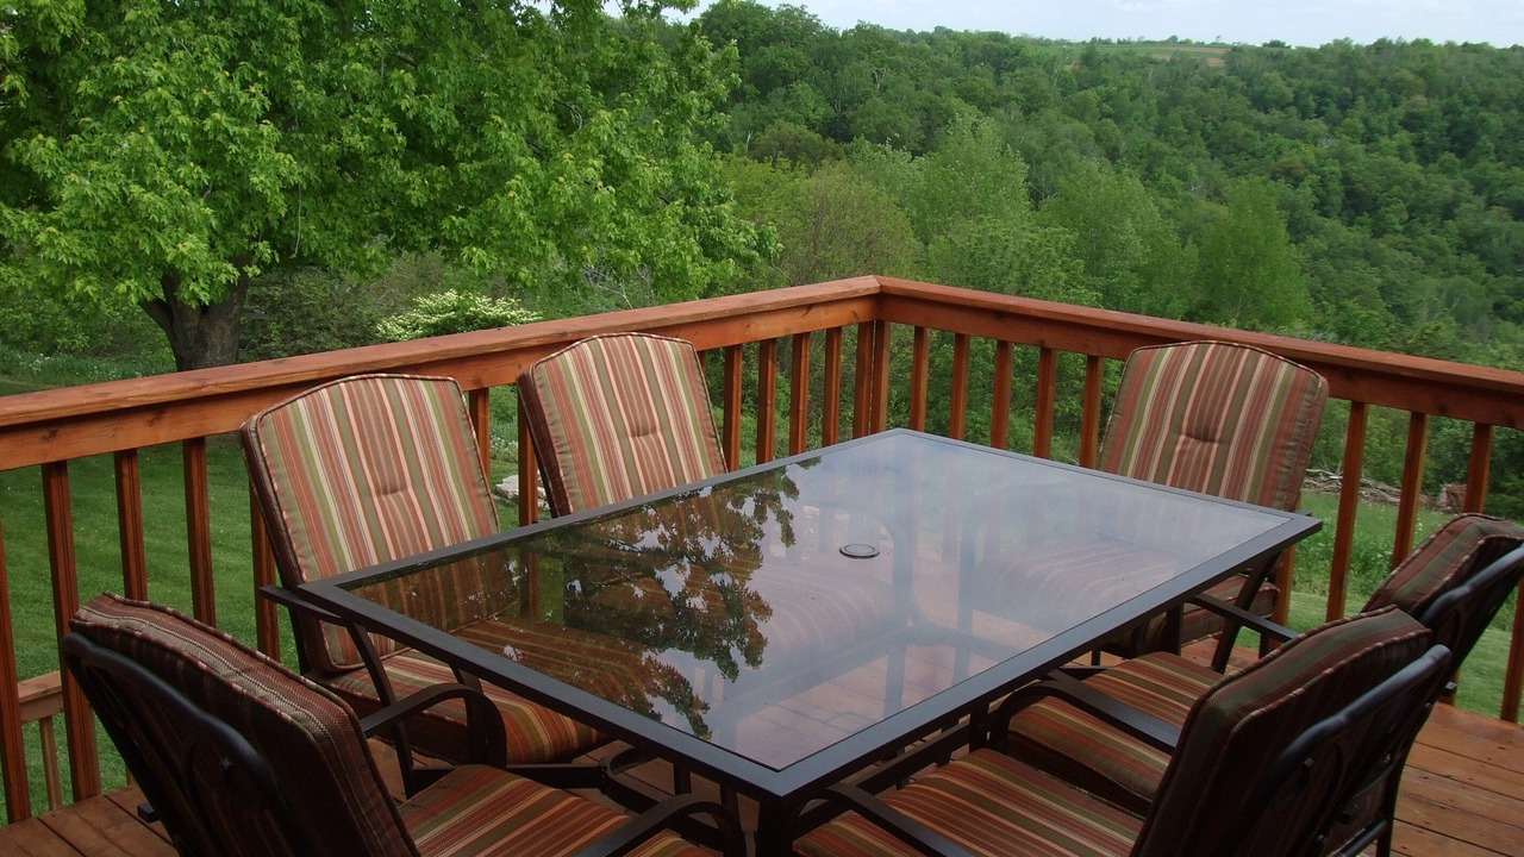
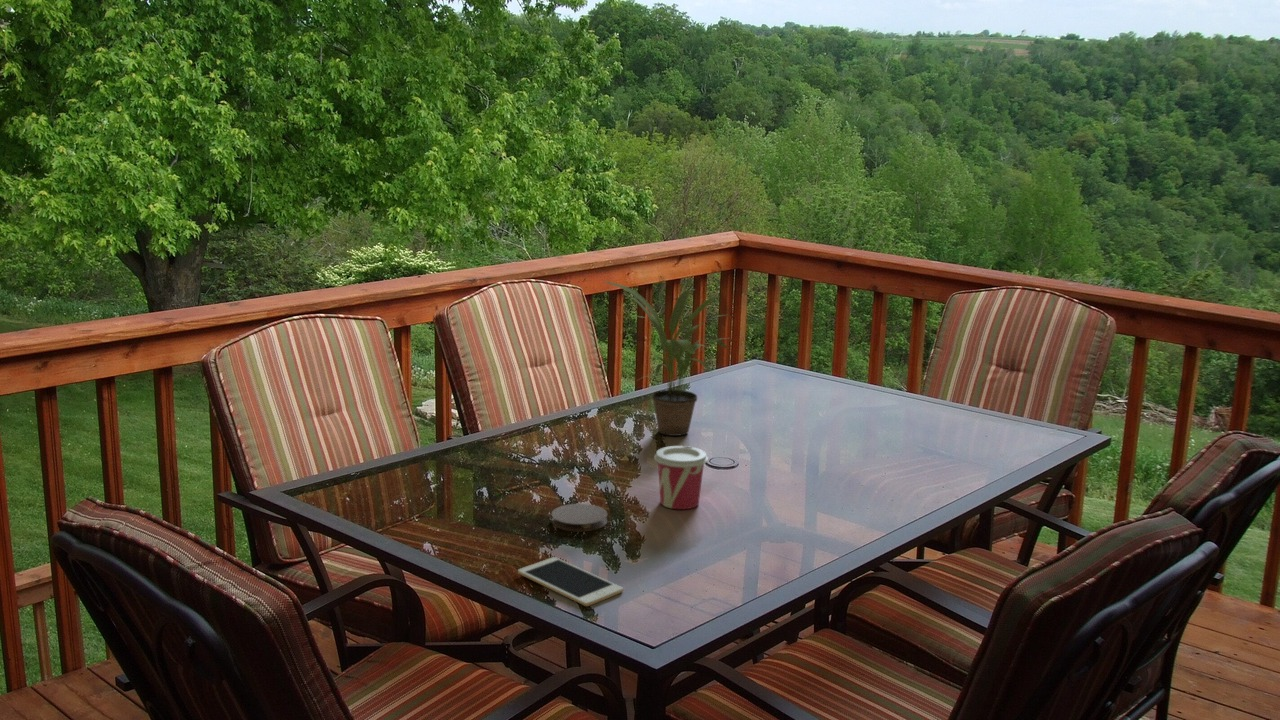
+ cell phone [517,556,624,607]
+ potted plant [603,280,731,437]
+ cup [653,445,709,510]
+ coaster [550,503,609,533]
